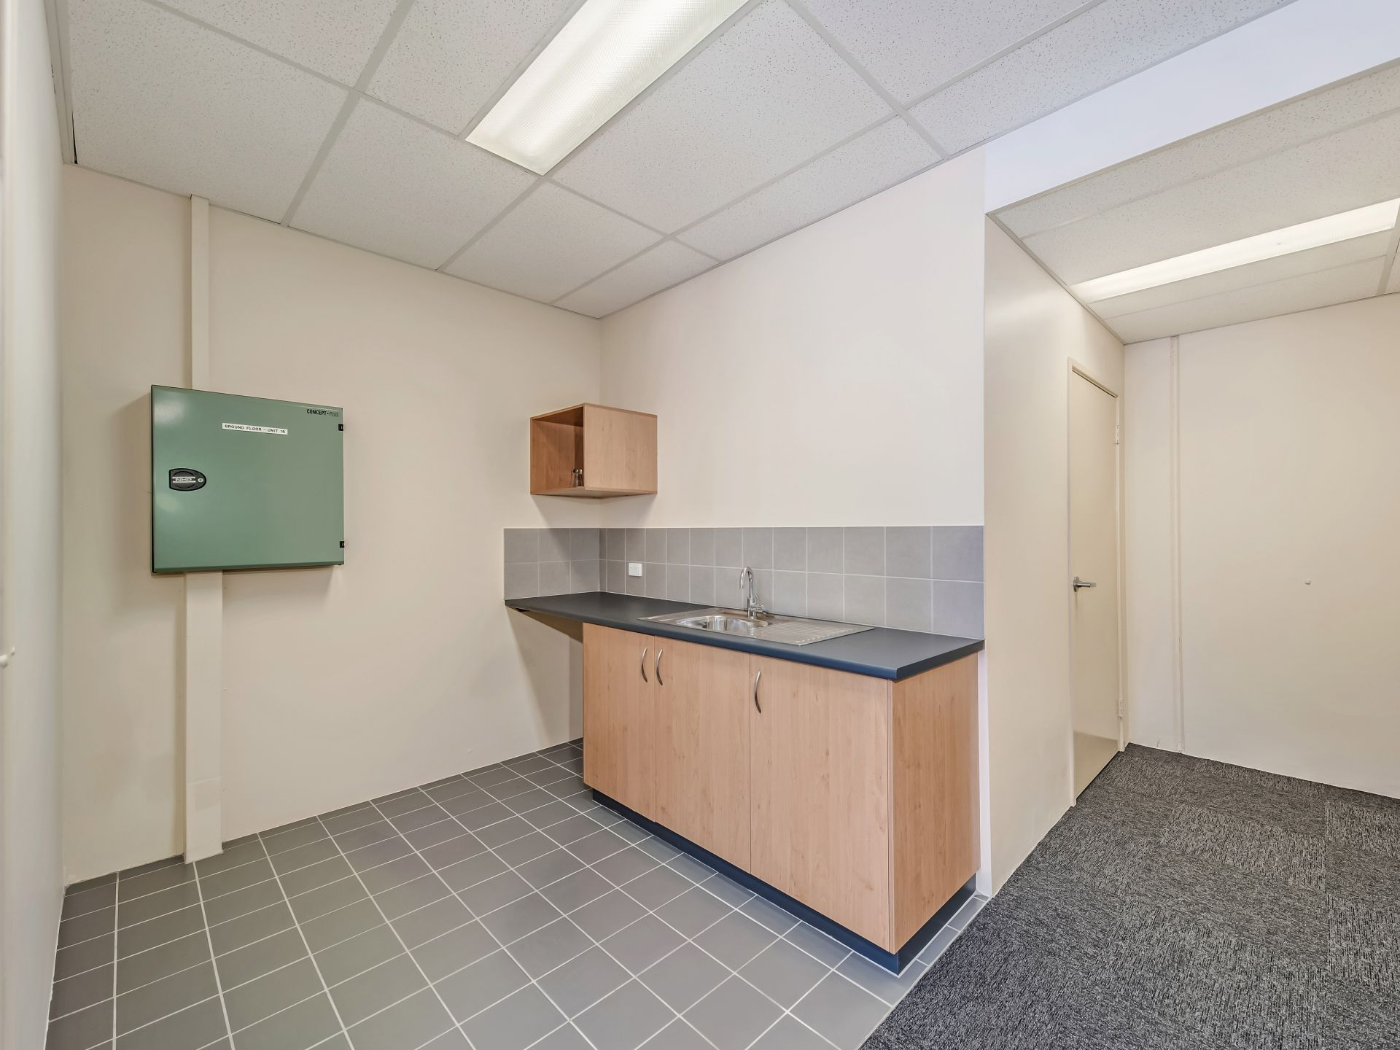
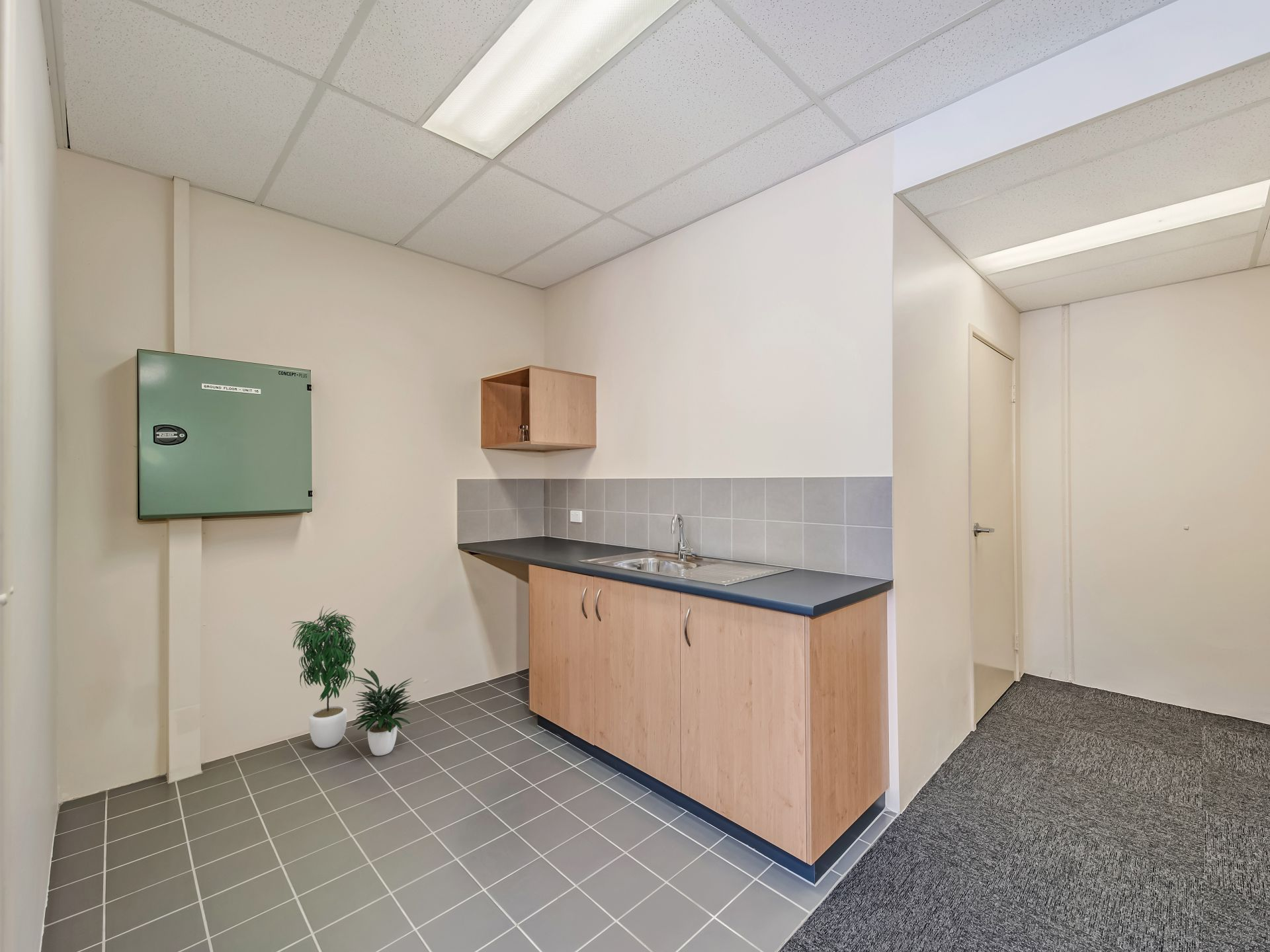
+ potted plant [289,605,415,756]
